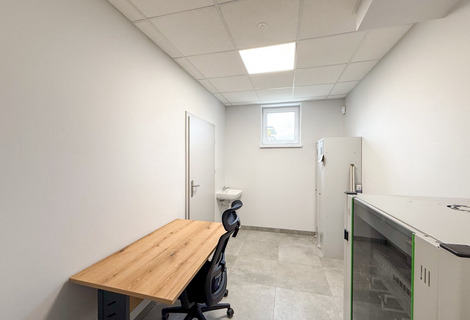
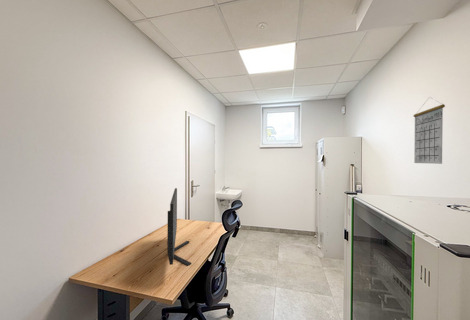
+ monitor [166,187,192,267]
+ calendar [413,96,446,165]
